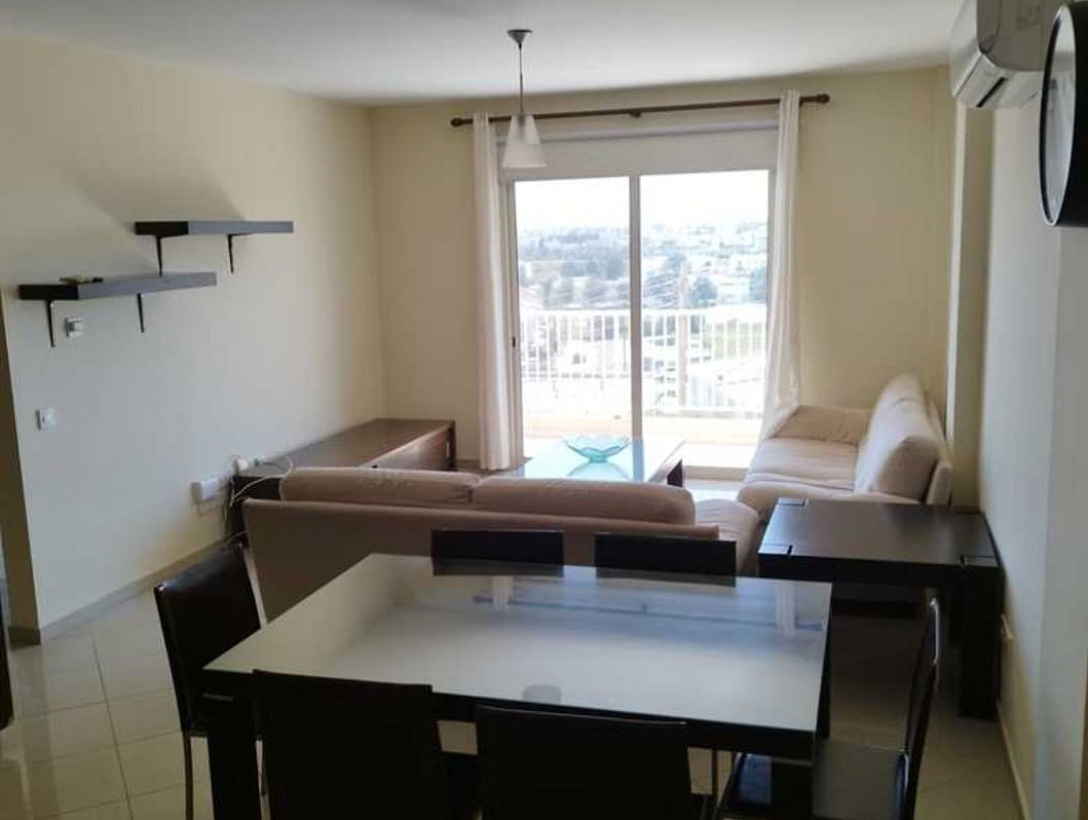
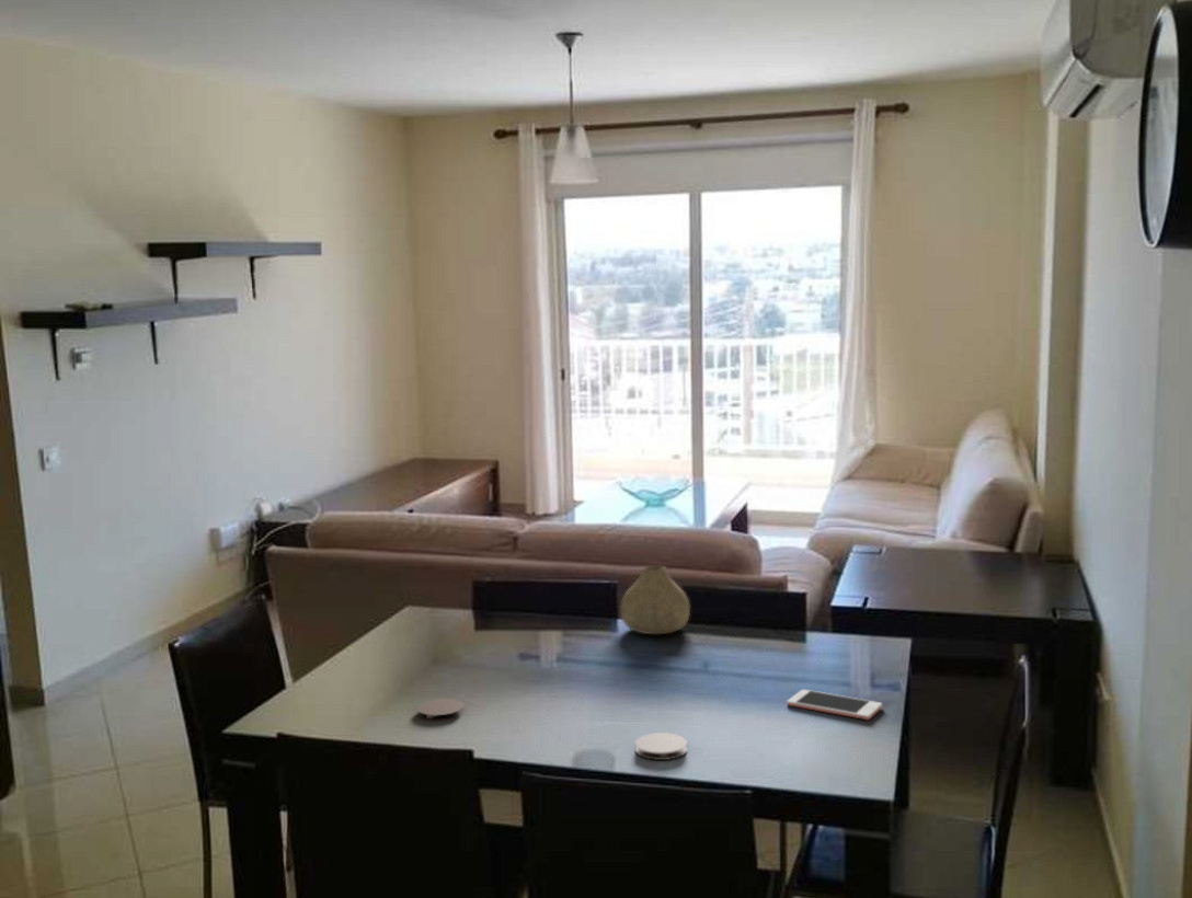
+ coaster [634,732,688,761]
+ vase [620,564,691,635]
+ cell phone [786,689,883,721]
+ coaster [416,698,466,723]
